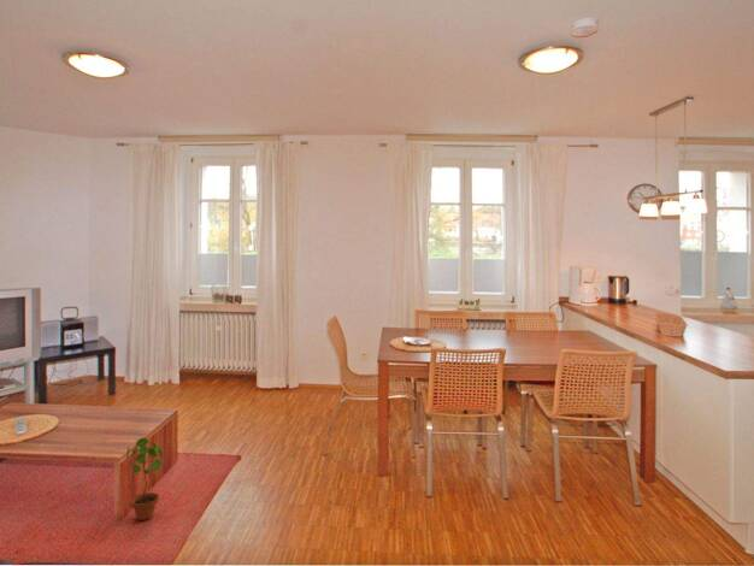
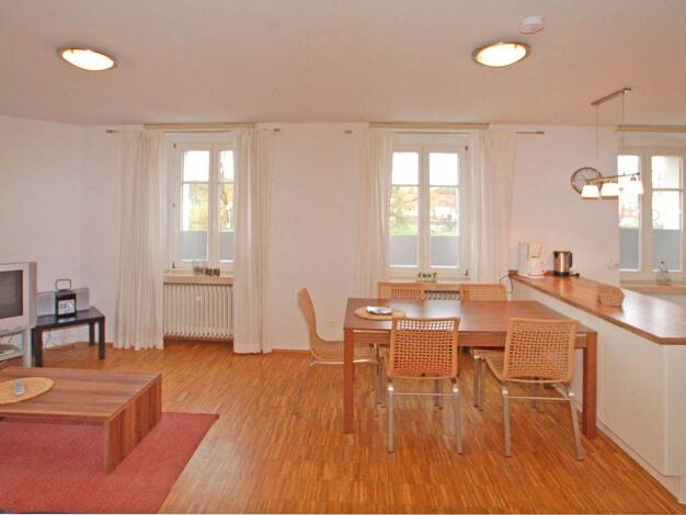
- potted plant [125,436,164,521]
